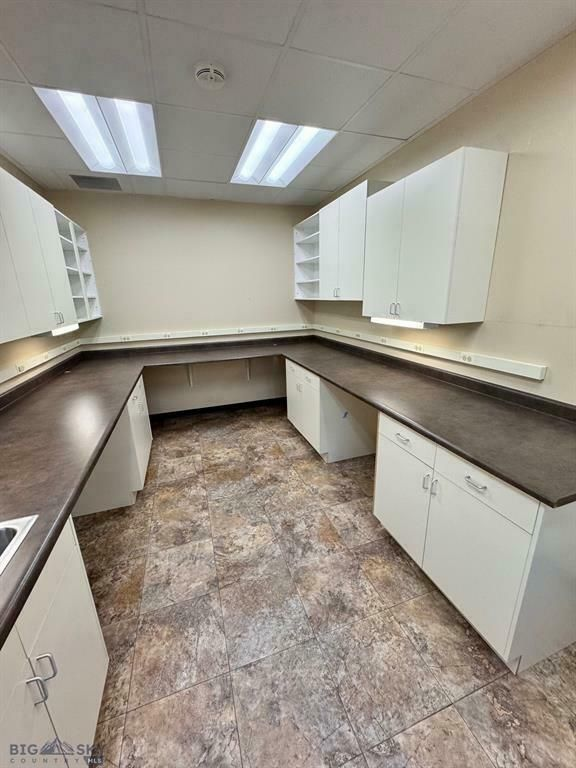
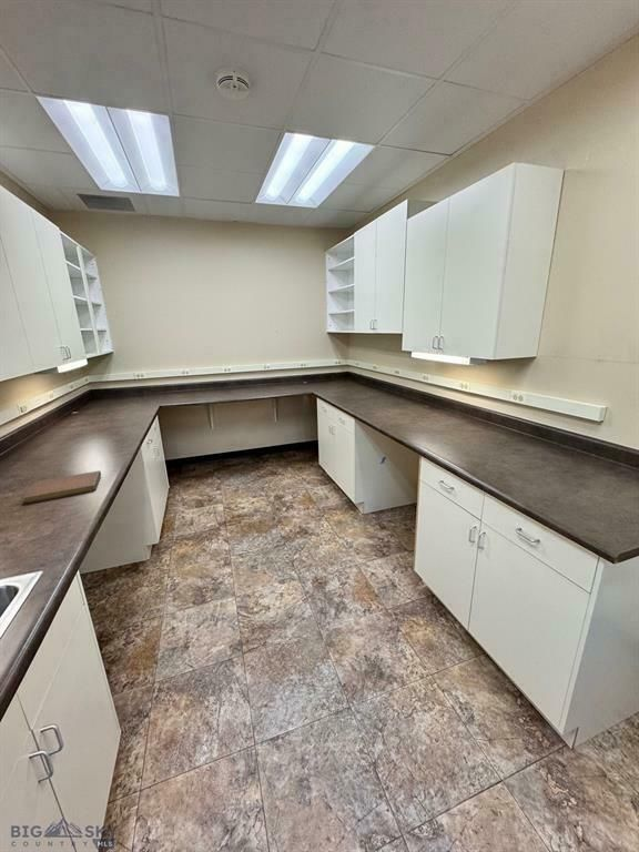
+ notebook [22,469,102,505]
